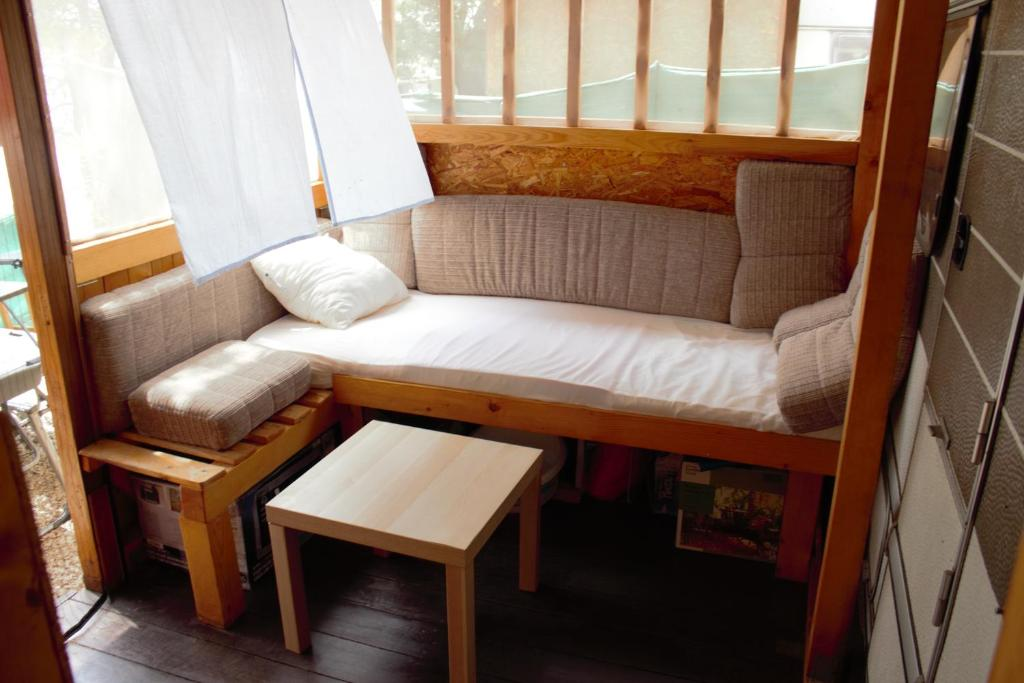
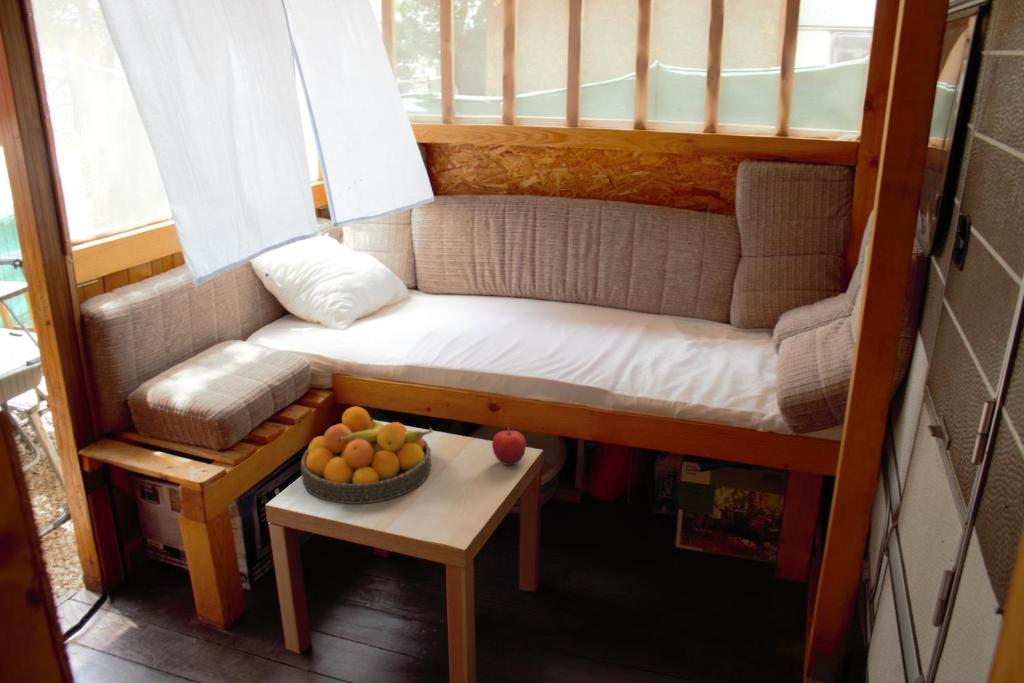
+ fruit [491,426,527,466]
+ fruit bowl [300,406,434,505]
